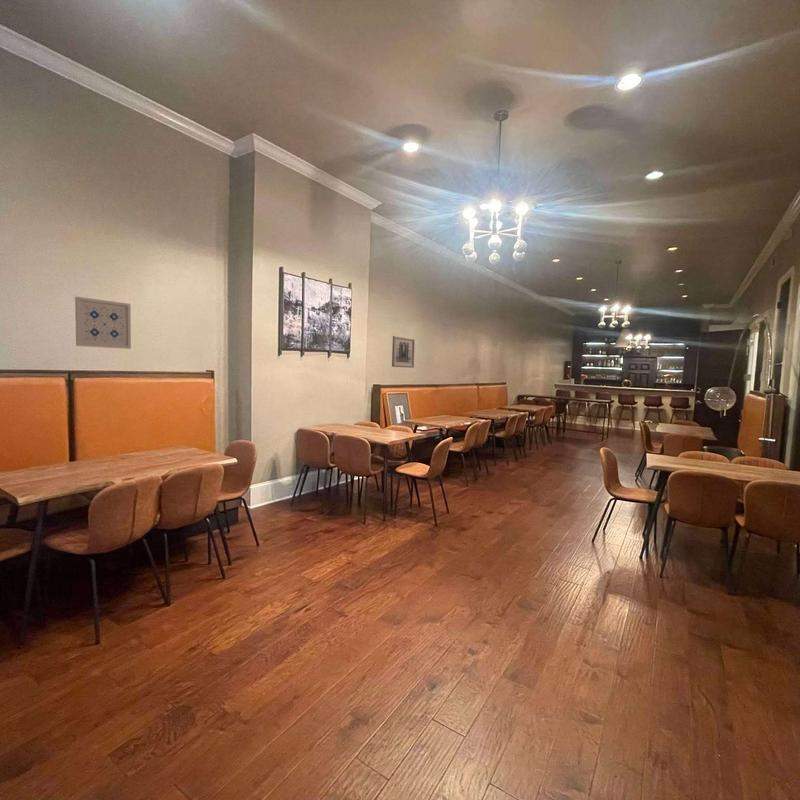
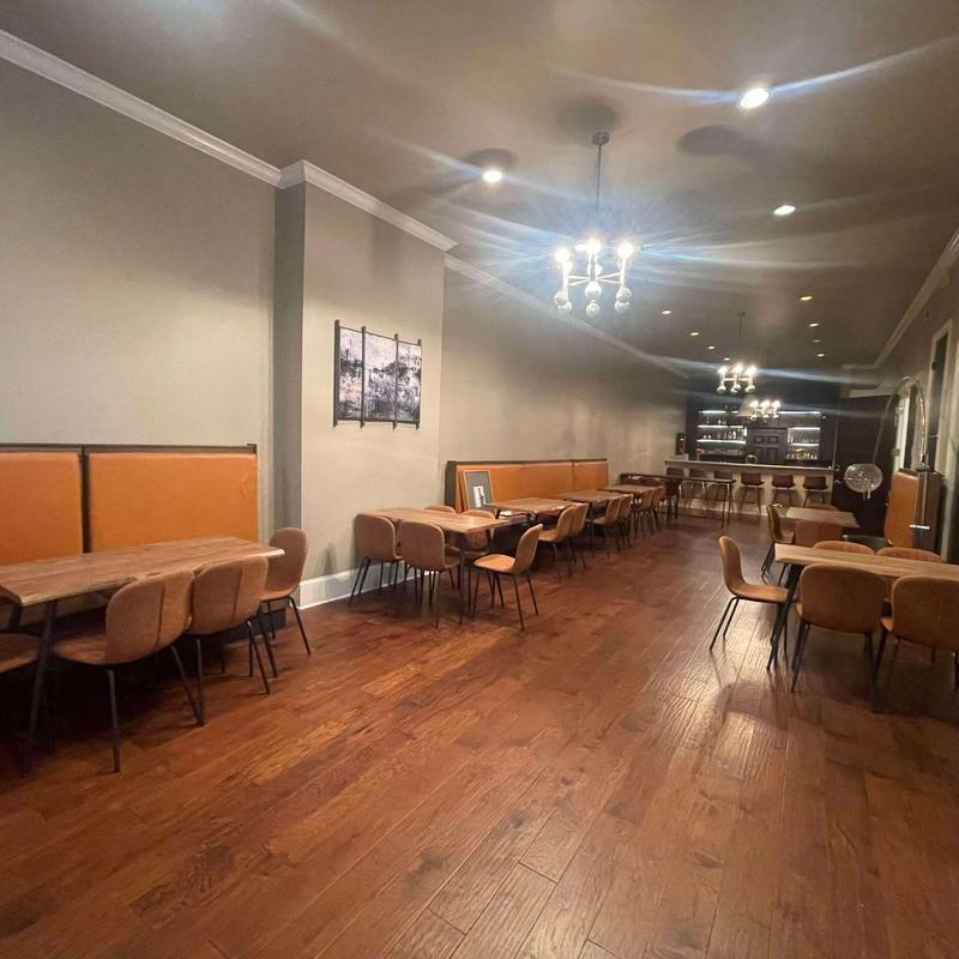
- wall art [391,335,416,369]
- wall art [74,296,132,350]
